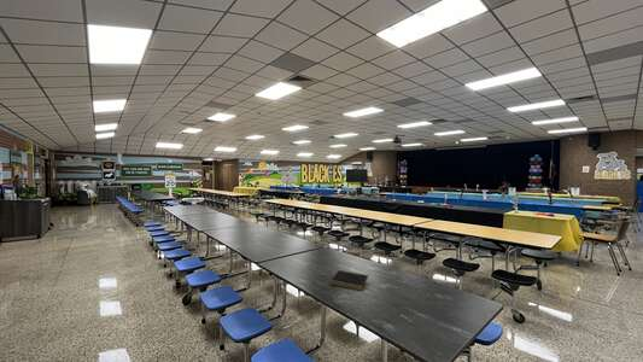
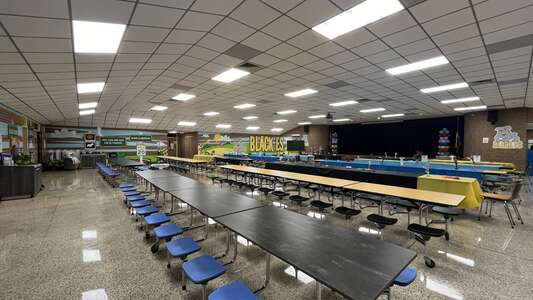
- notepad [329,269,369,292]
